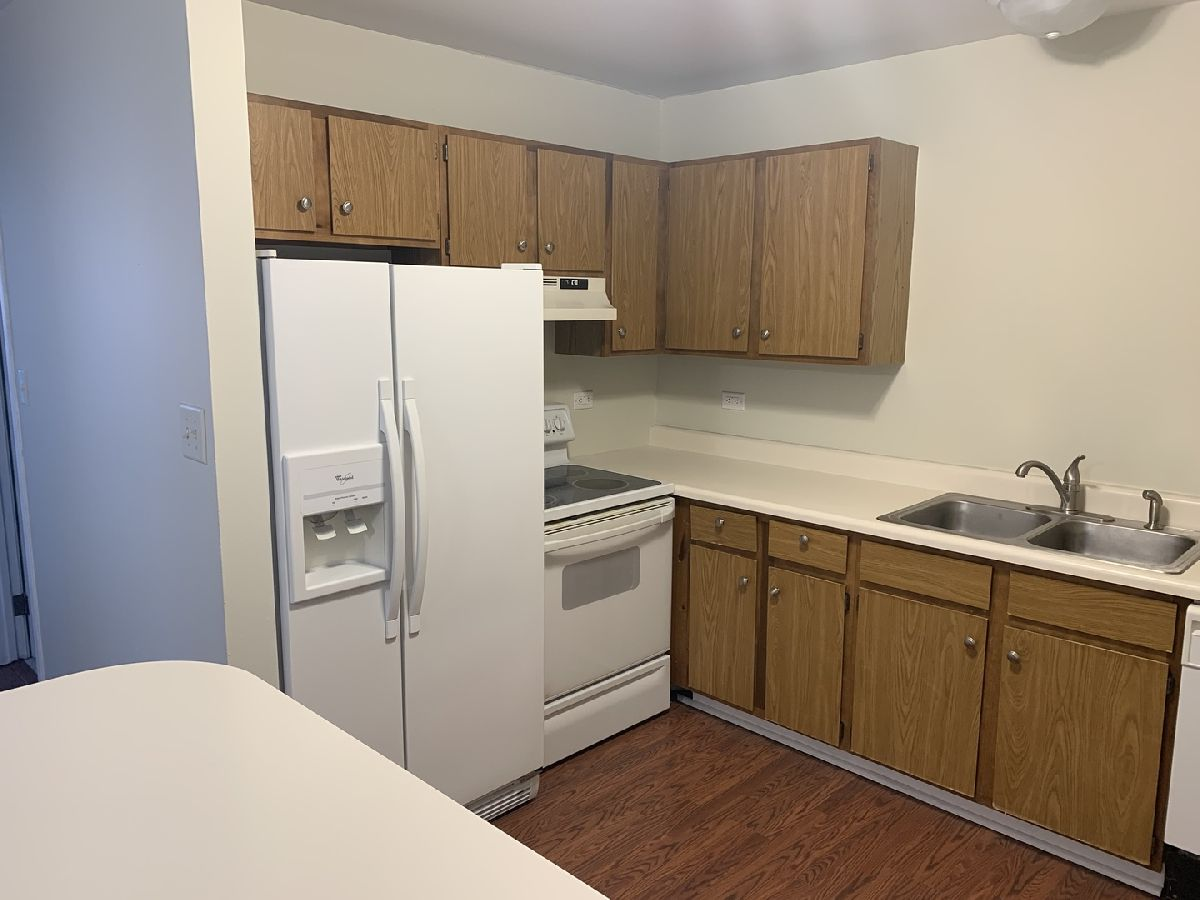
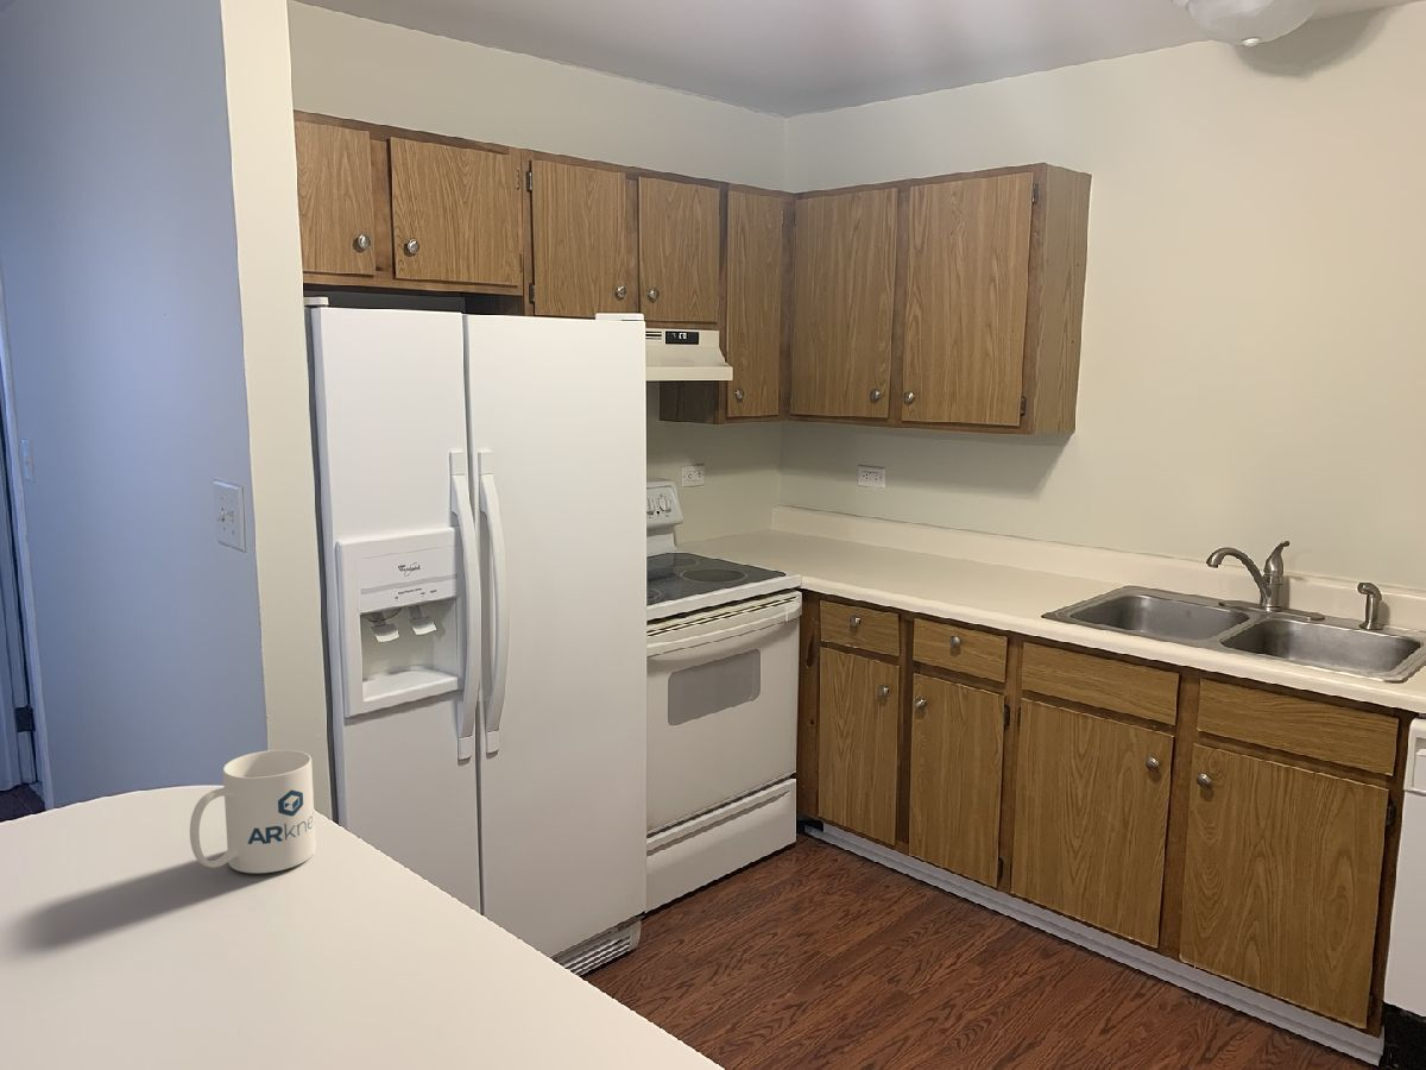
+ mug [189,749,317,874]
